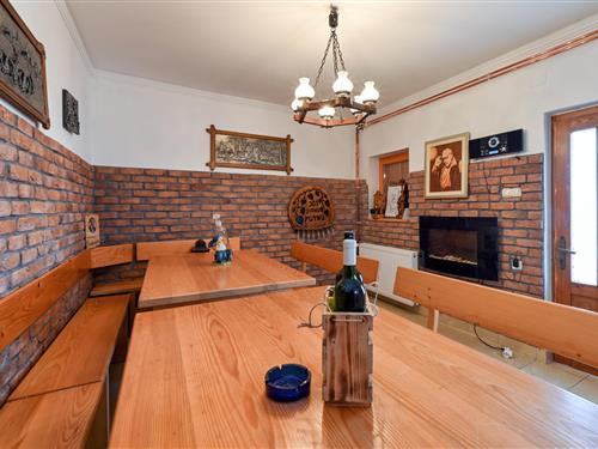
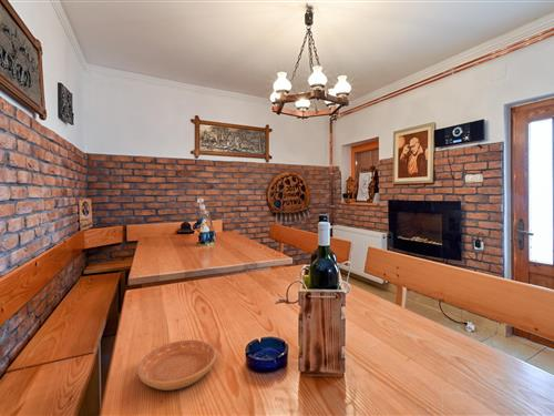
+ saucer [136,339,217,392]
